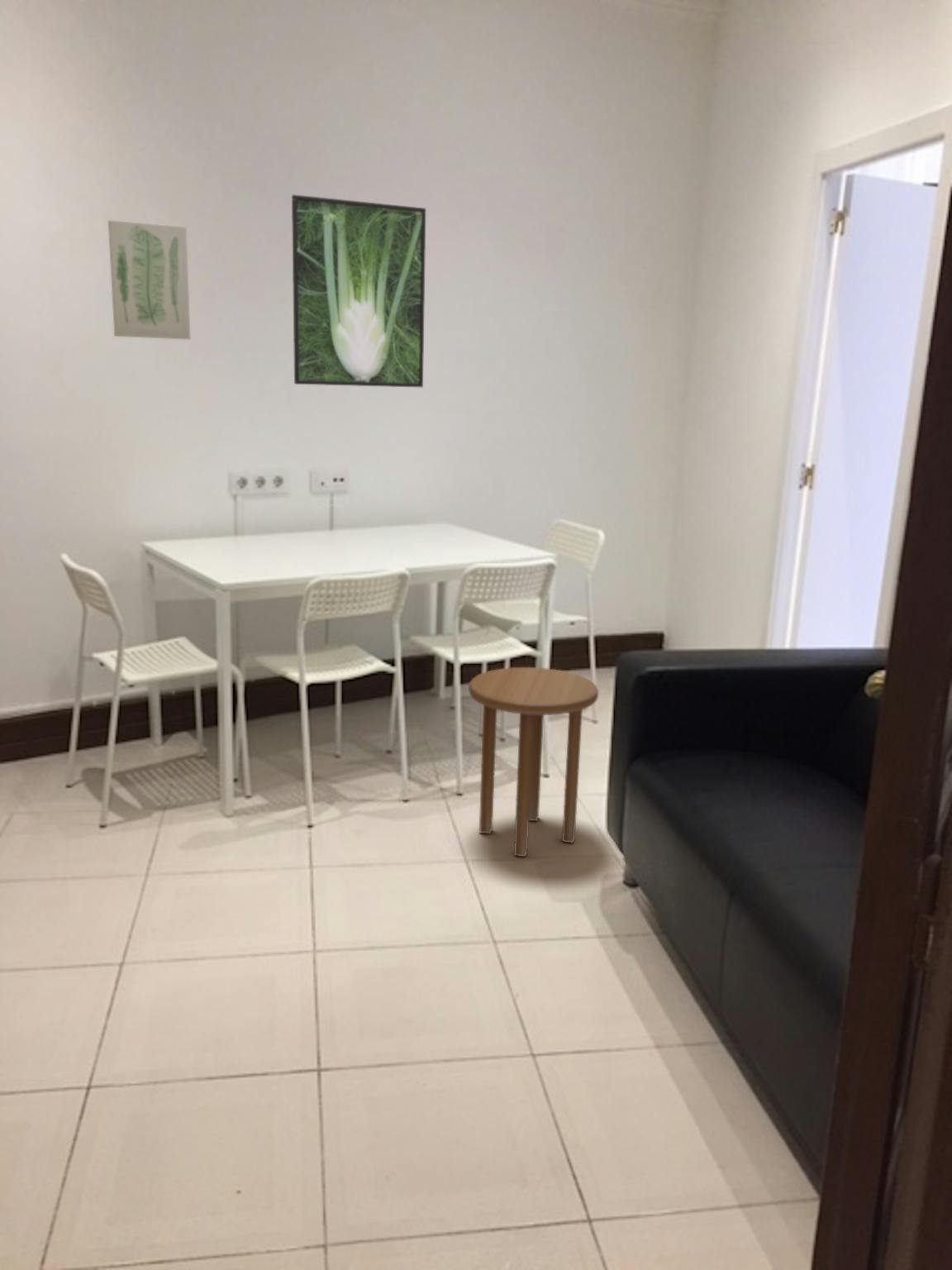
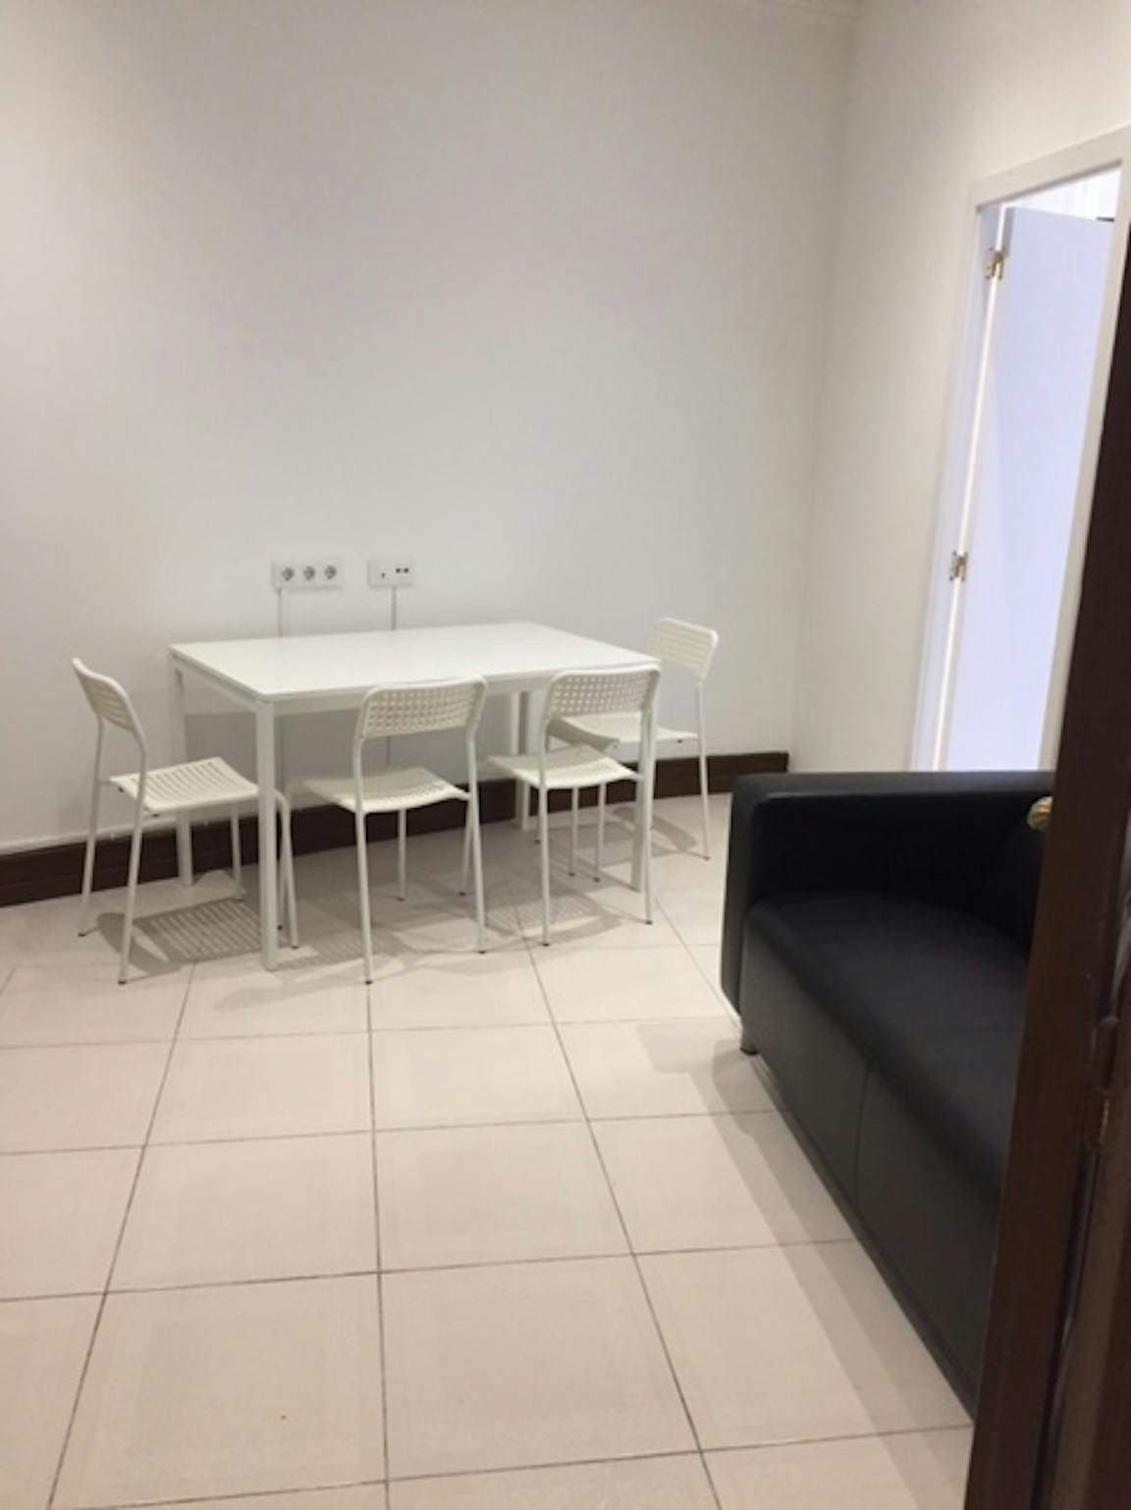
- side table [468,666,599,857]
- wall art [107,219,191,340]
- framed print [291,193,426,388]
